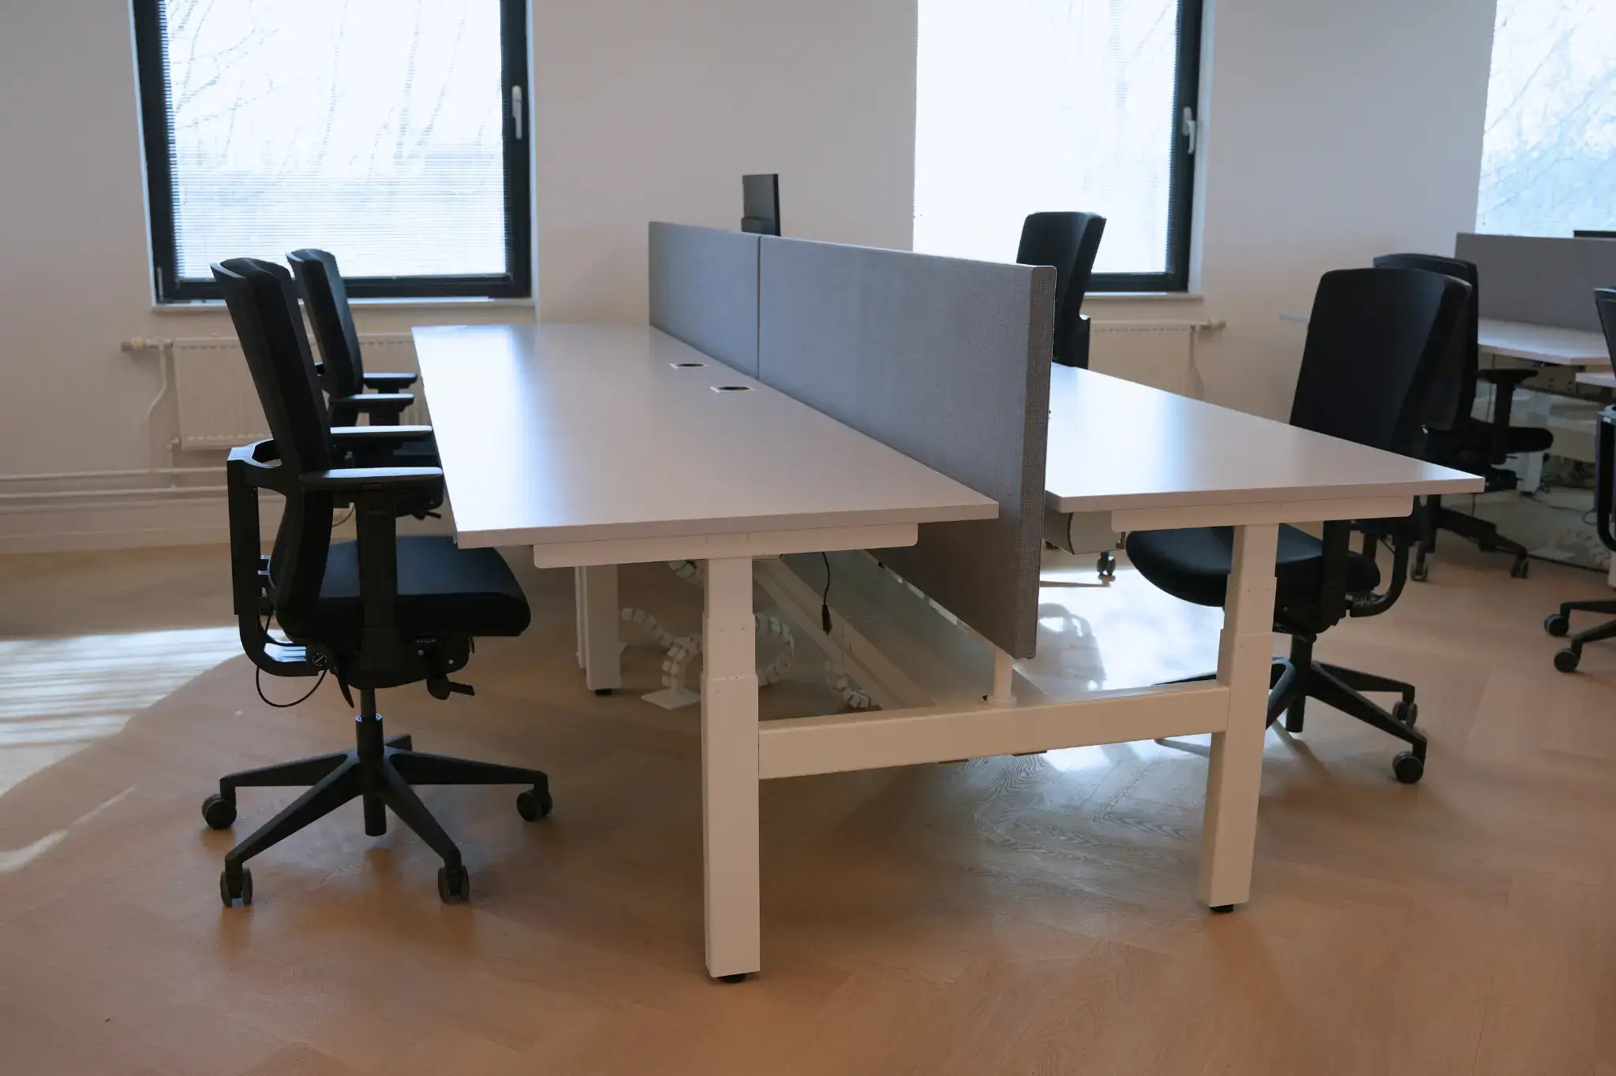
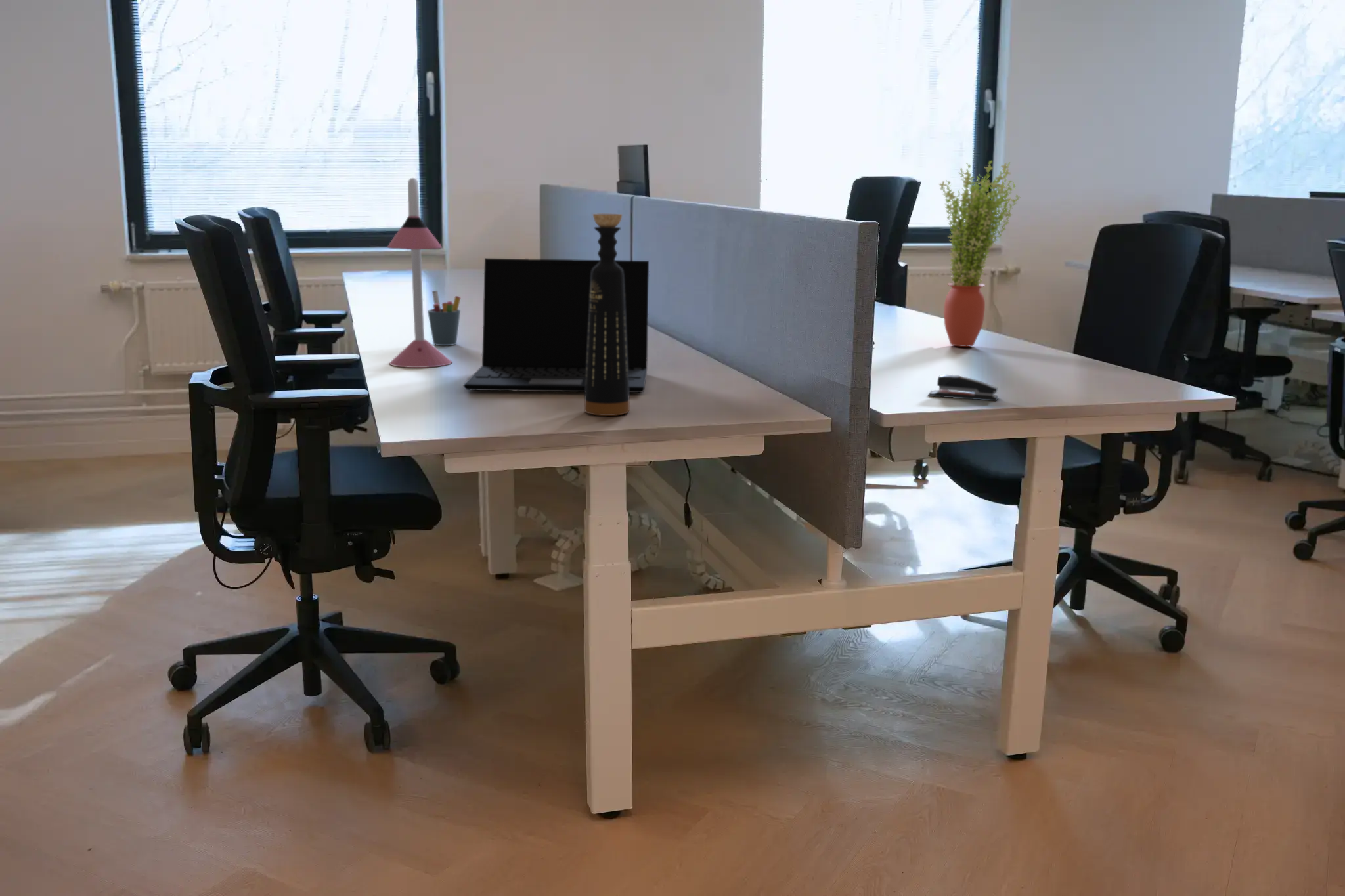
+ pen holder [427,290,462,346]
+ bottle [584,213,630,416]
+ laptop [463,257,650,393]
+ stapler [928,374,999,402]
+ desk lamp [387,177,452,368]
+ potted plant [938,160,1021,347]
